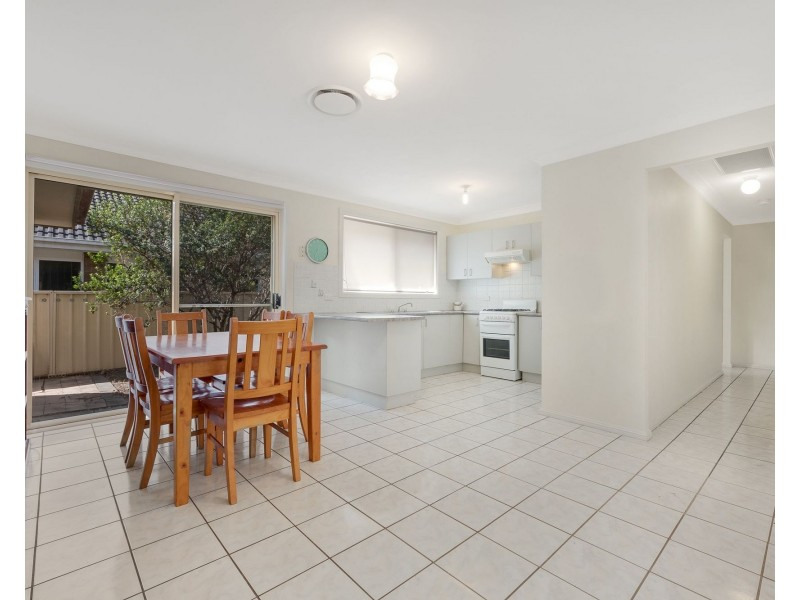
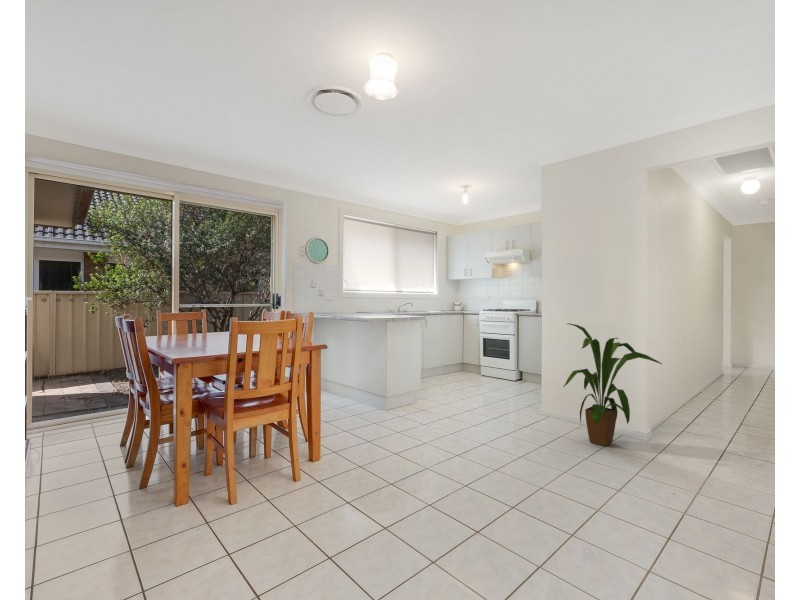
+ house plant [562,322,664,447]
